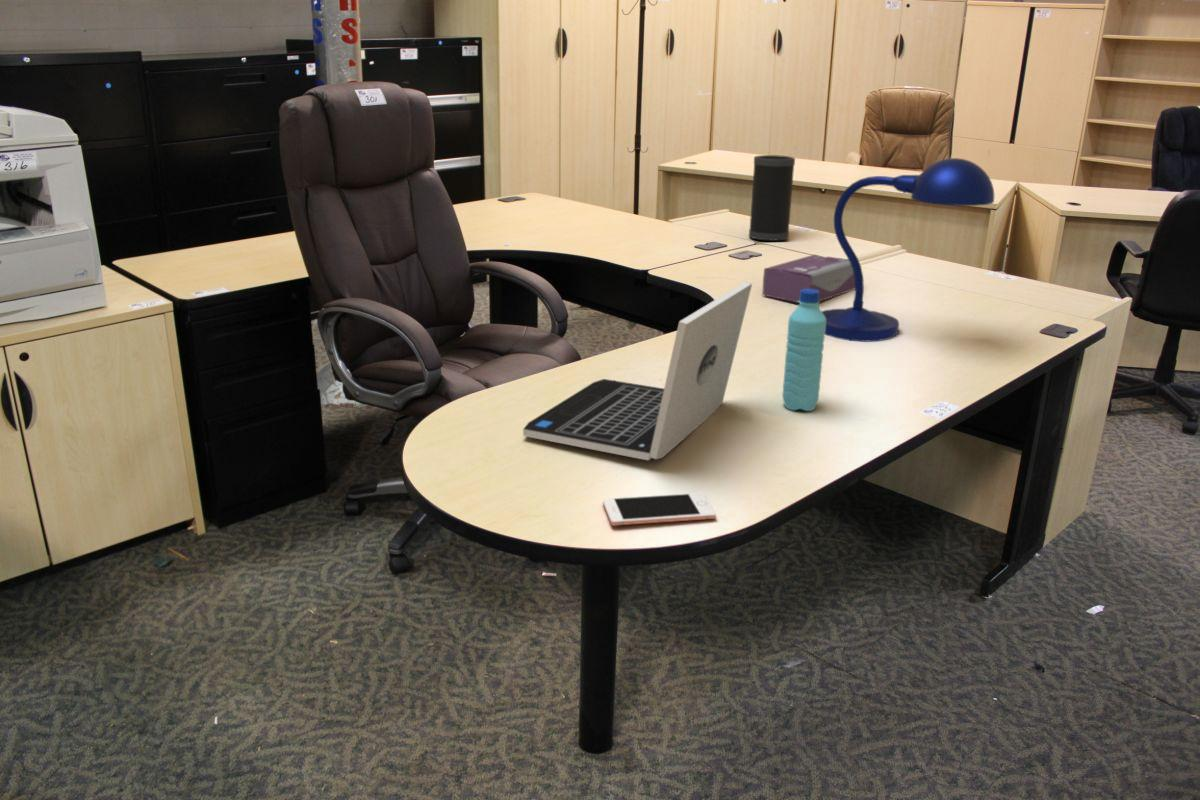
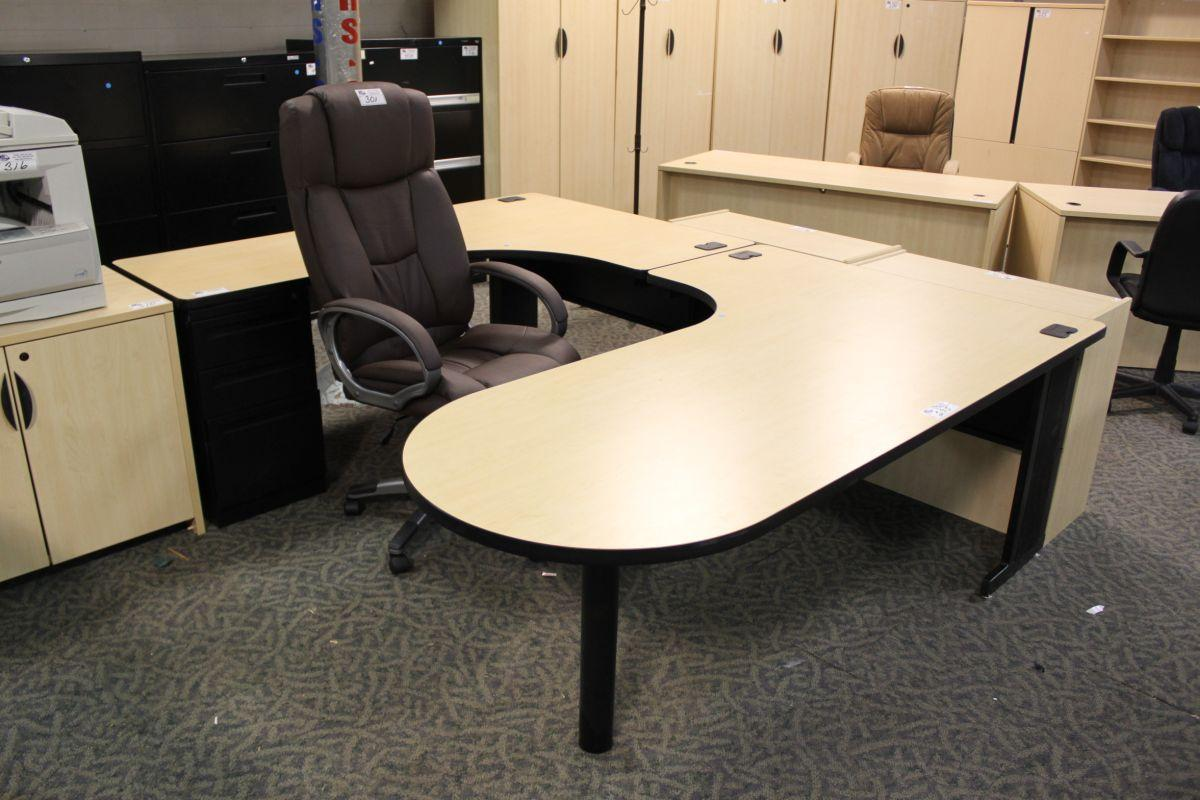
- laptop [522,281,753,462]
- tissue box [761,254,855,304]
- water bottle [781,289,826,412]
- speaker [748,154,796,242]
- cell phone [602,492,717,527]
- desk lamp [821,157,995,343]
